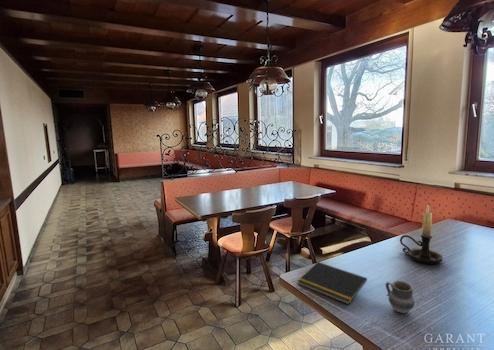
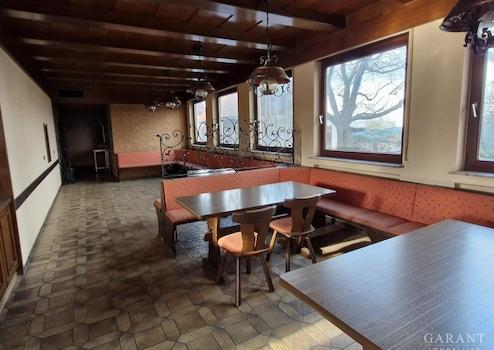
- cup [384,280,415,314]
- candle holder [399,204,444,265]
- notepad [297,261,368,306]
